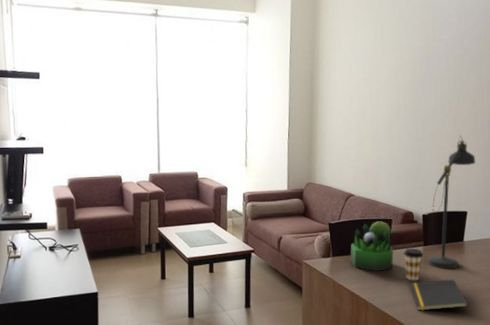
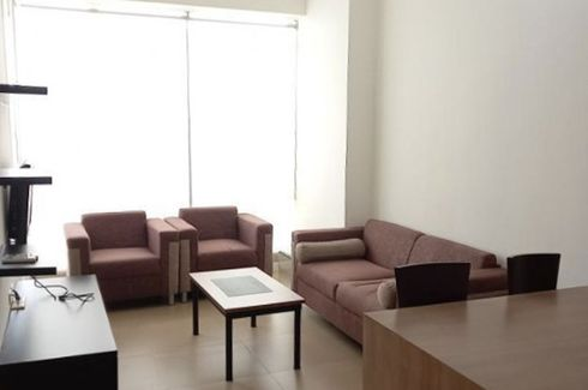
- notepad [409,278,469,311]
- desk lamp [427,135,476,269]
- plant [350,221,394,272]
- coffee cup [403,248,424,281]
